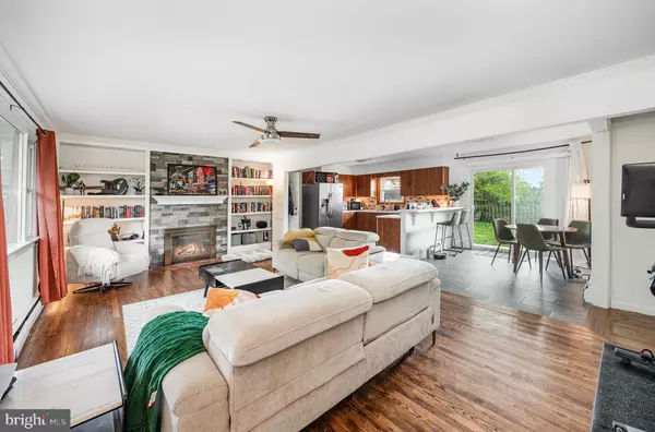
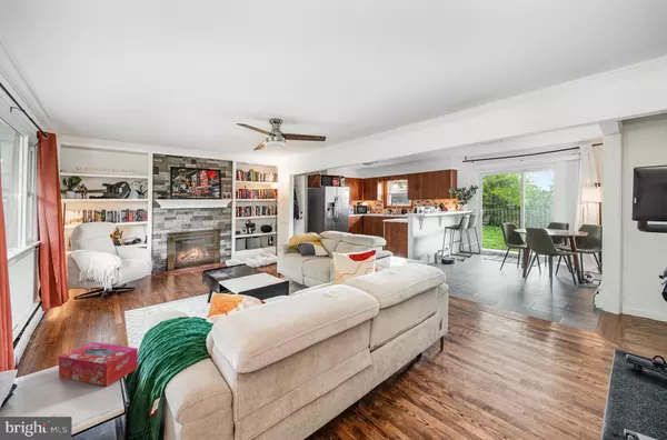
+ tissue box [58,341,139,387]
